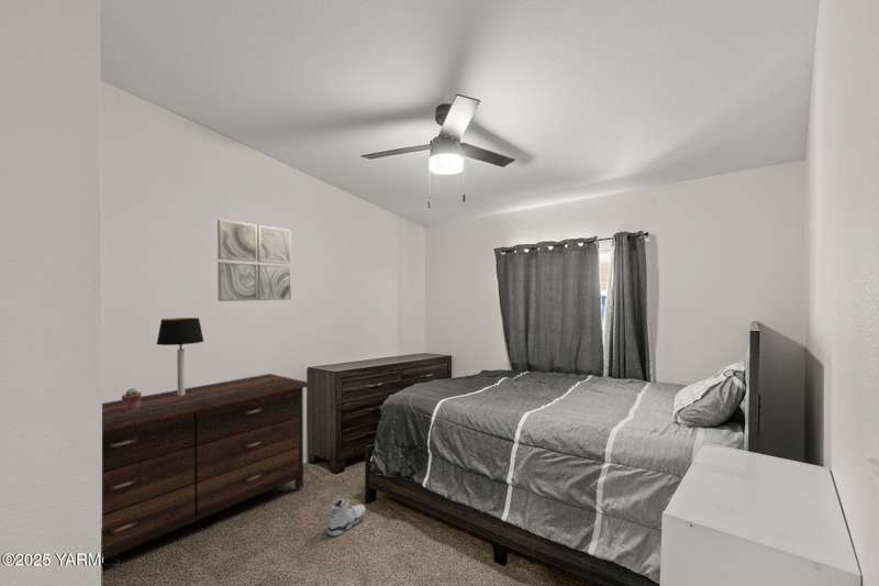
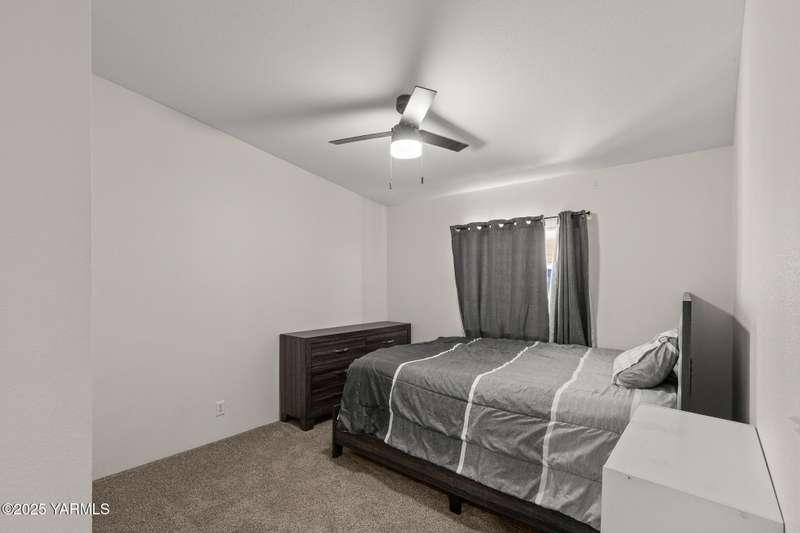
- dresser [101,373,309,562]
- sneaker [326,496,366,537]
- table lamp [155,317,204,396]
- wall art [216,219,292,302]
- potted succulent [121,387,143,410]
